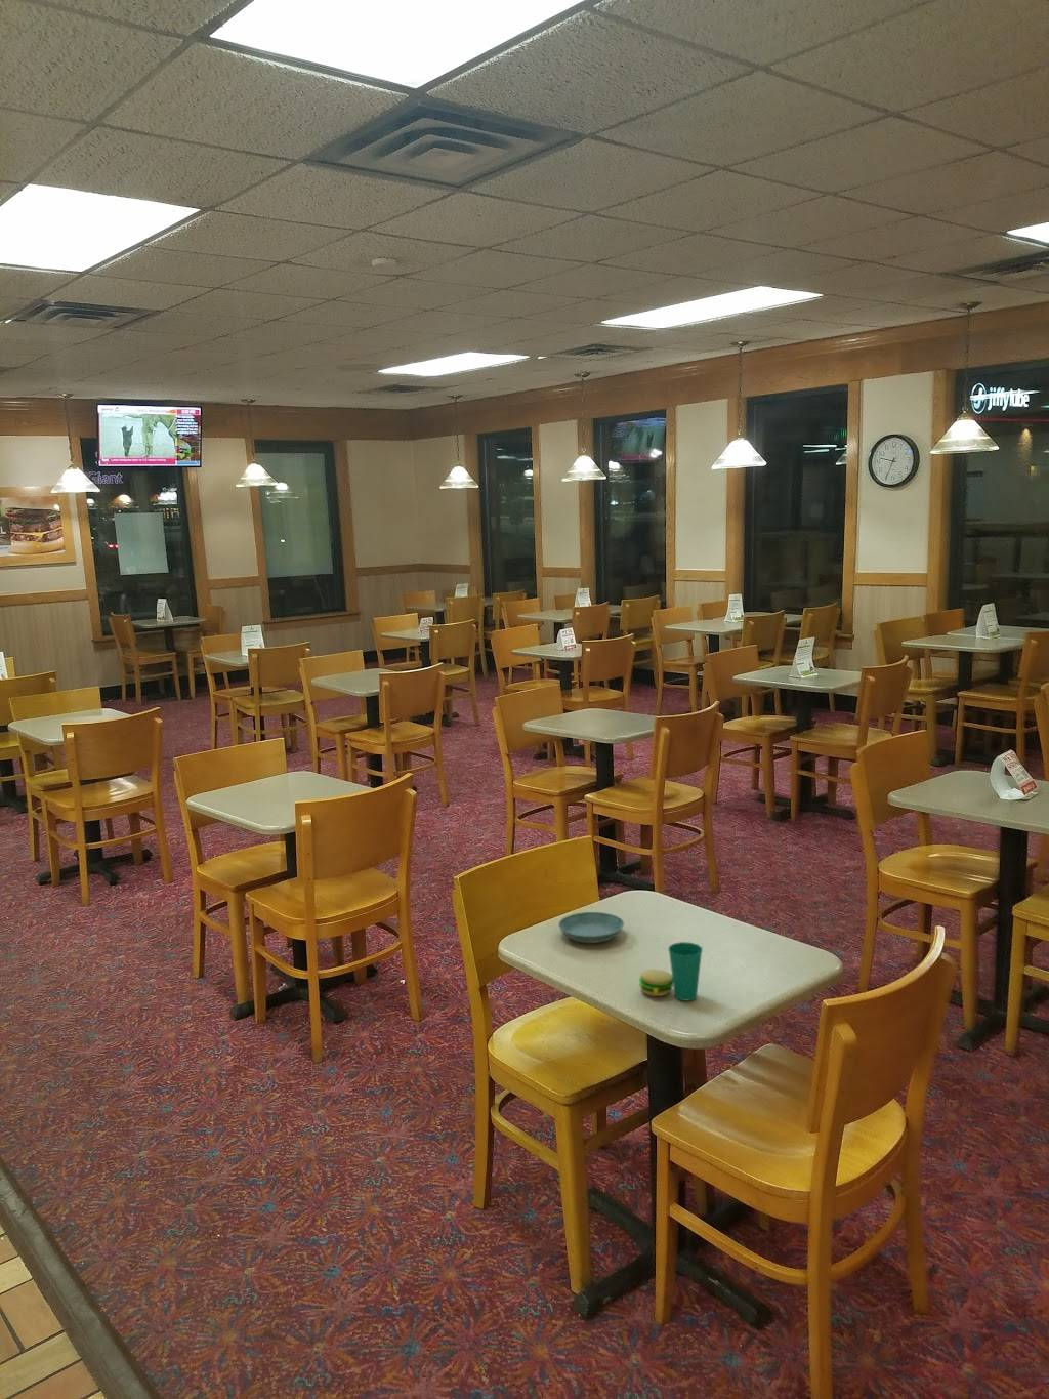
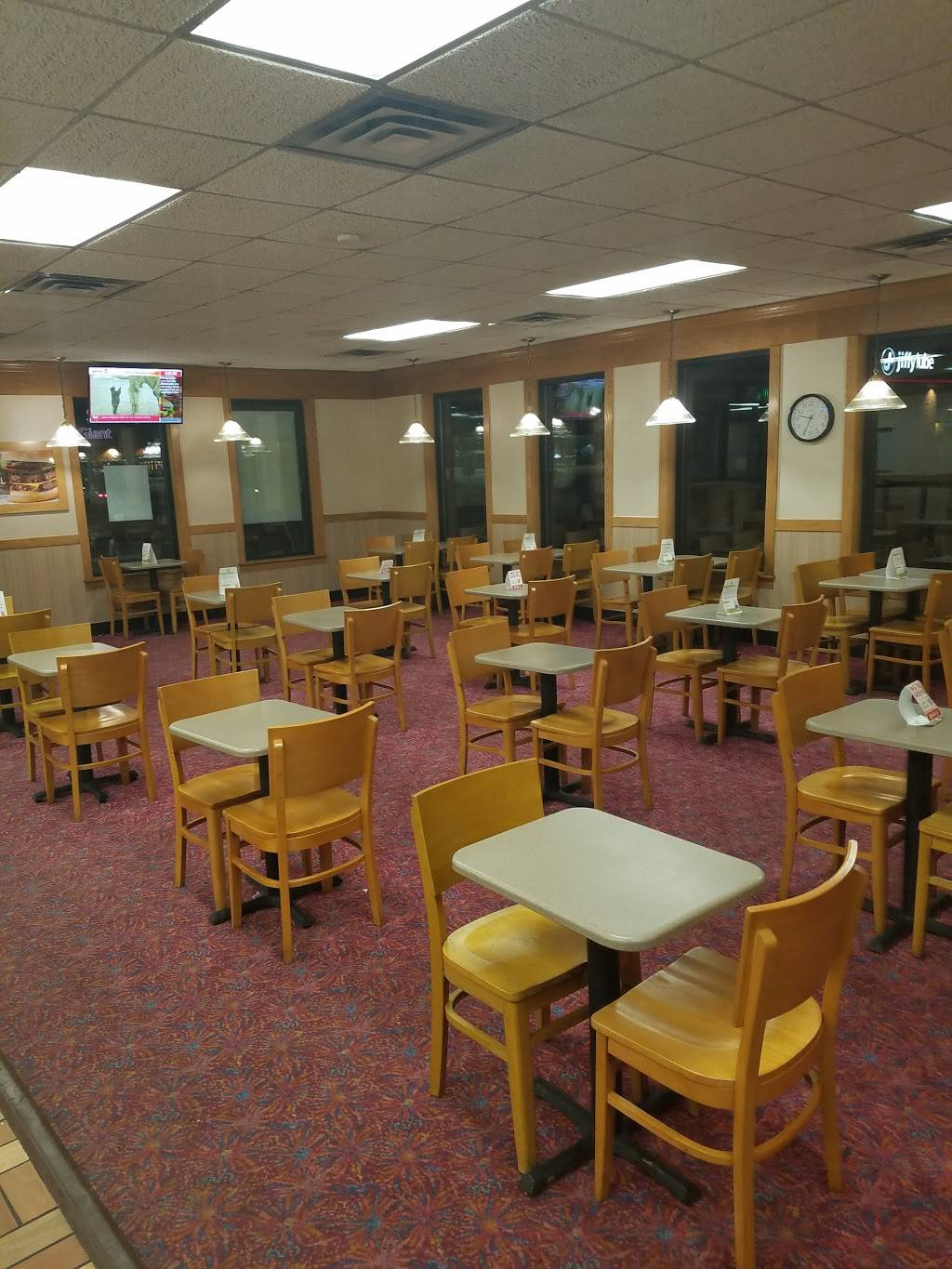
- saucer [558,911,625,944]
- cup [638,940,704,1002]
